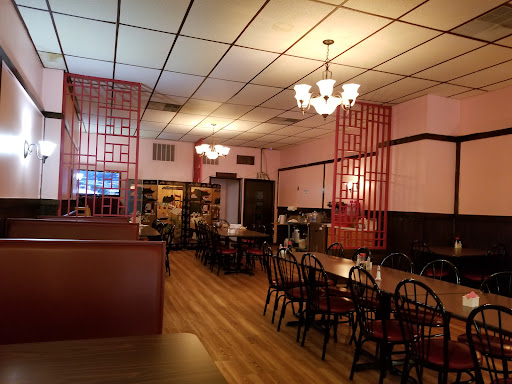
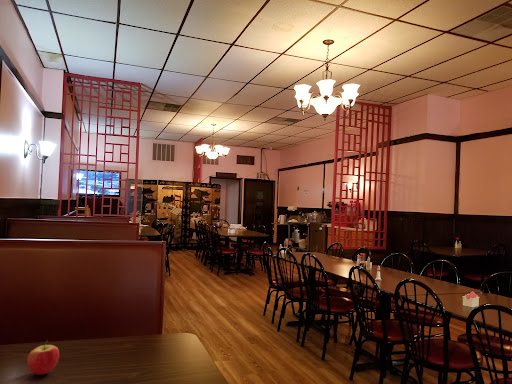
+ apple [26,340,60,376]
